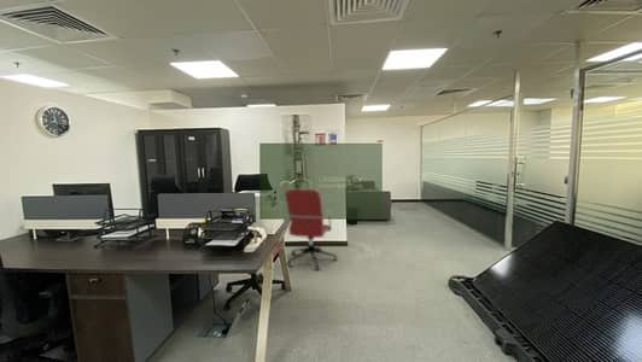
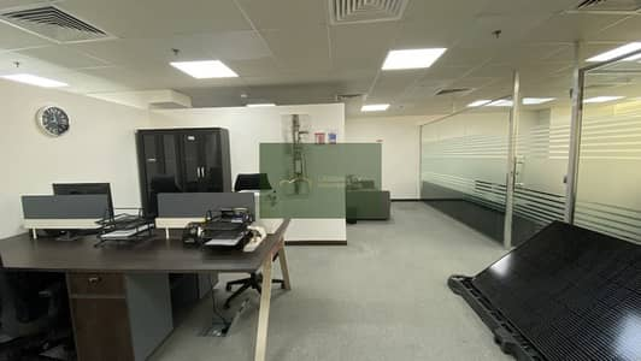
- office chair [285,188,338,272]
